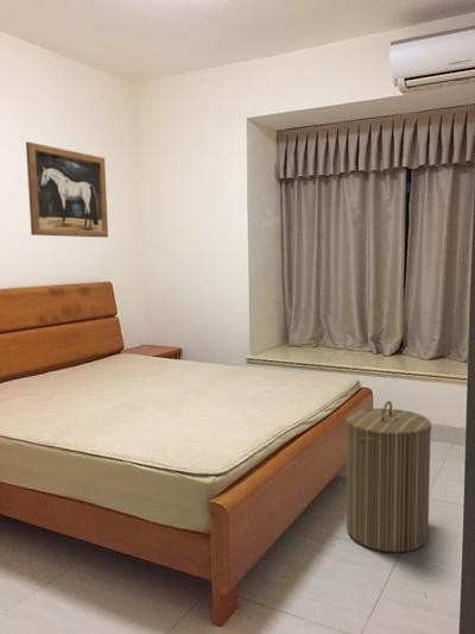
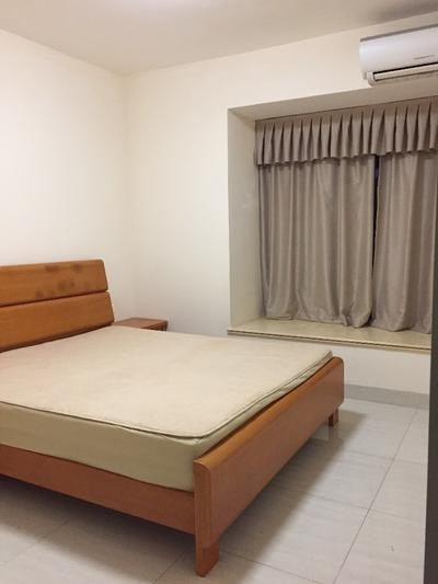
- laundry hamper [346,400,432,553]
- wall art [25,140,109,239]
